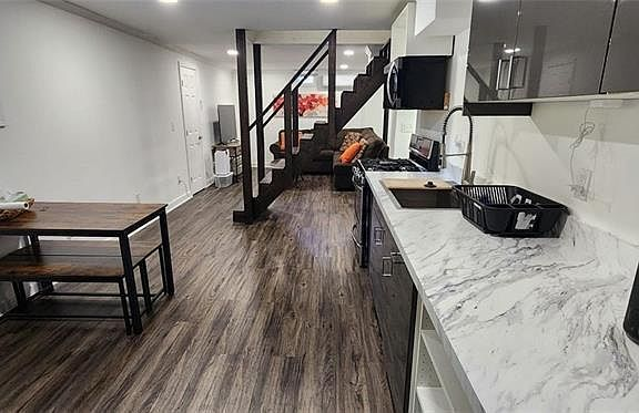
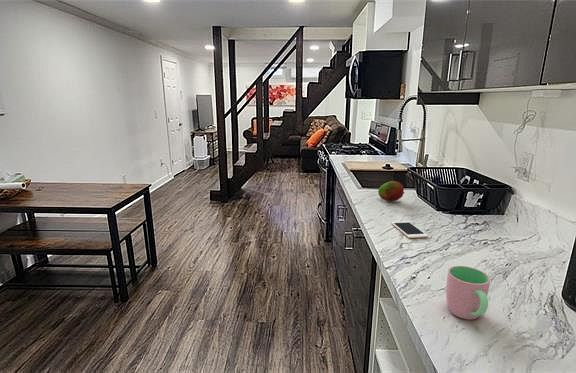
+ fruit [377,180,405,202]
+ cell phone [390,220,429,239]
+ cup [445,265,491,320]
